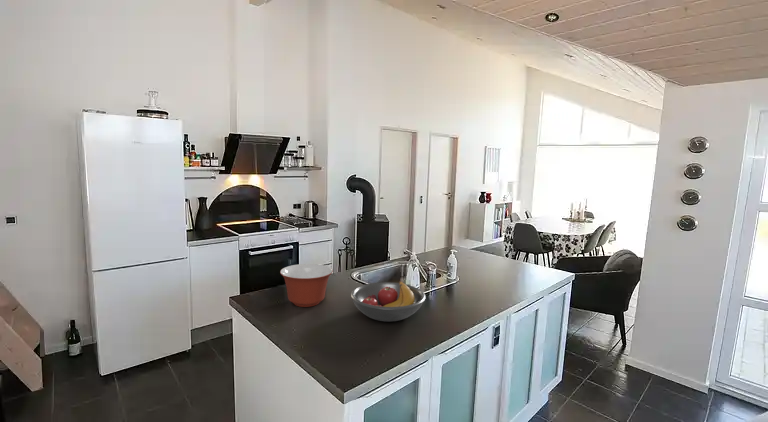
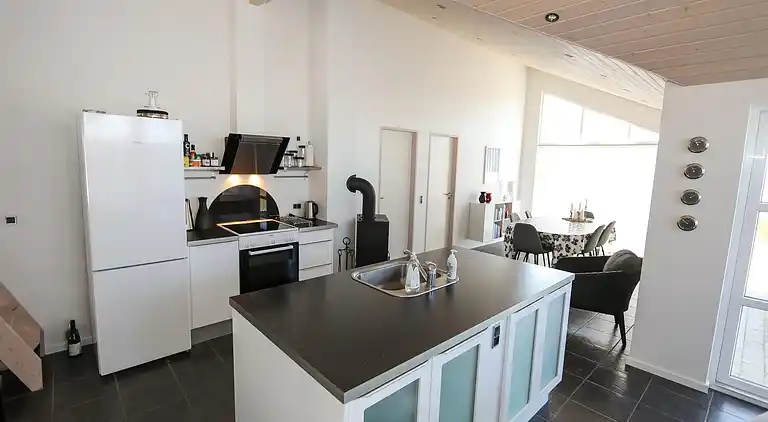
- fruit bowl [350,280,427,322]
- mixing bowl [279,263,334,308]
